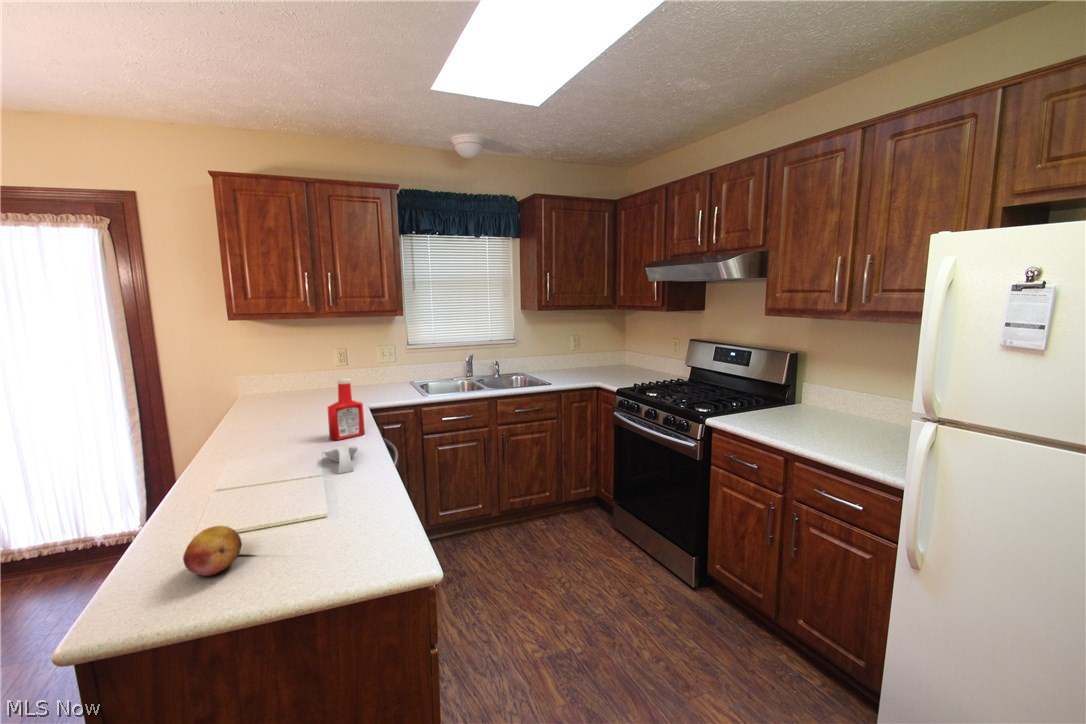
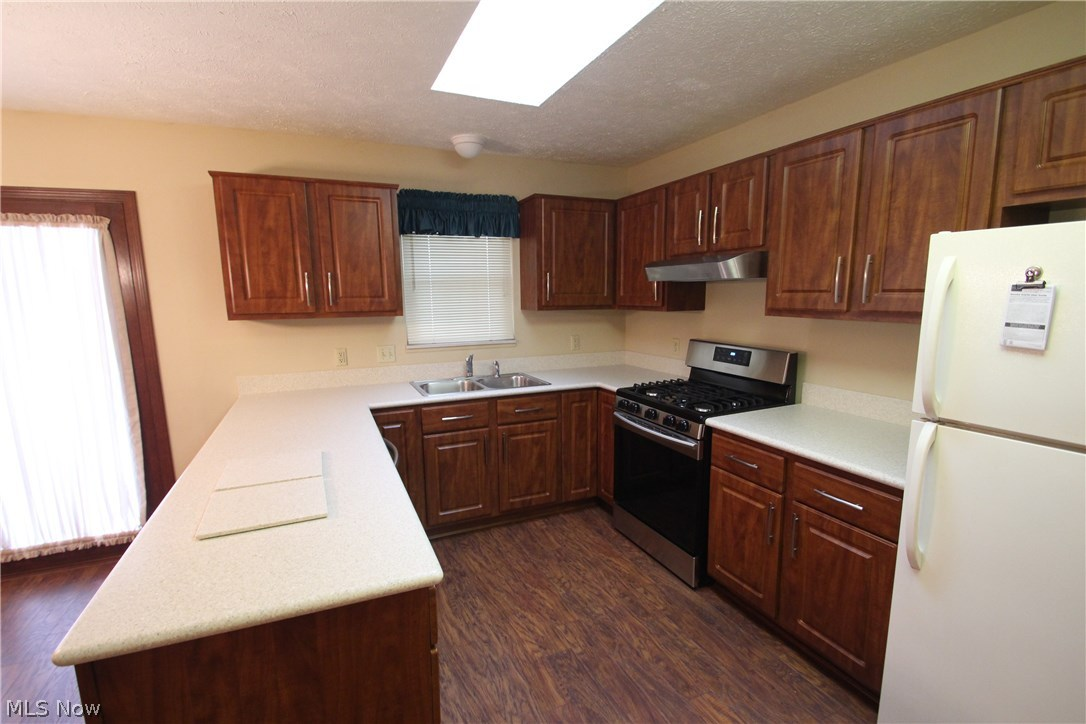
- soap bottle [326,377,366,441]
- spoon rest [323,444,359,474]
- fruit [182,525,243,577]
